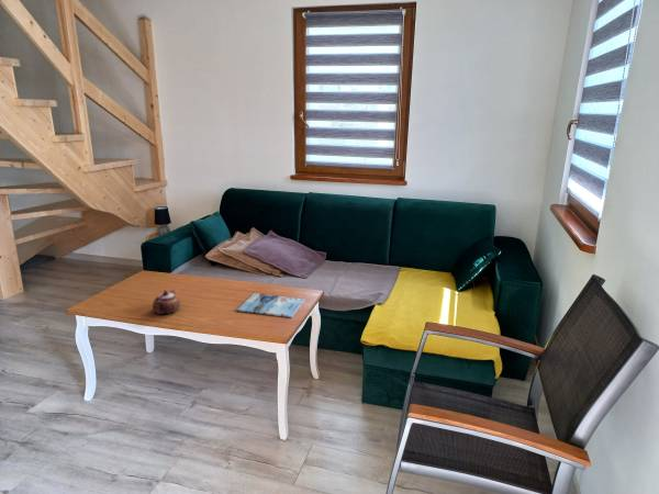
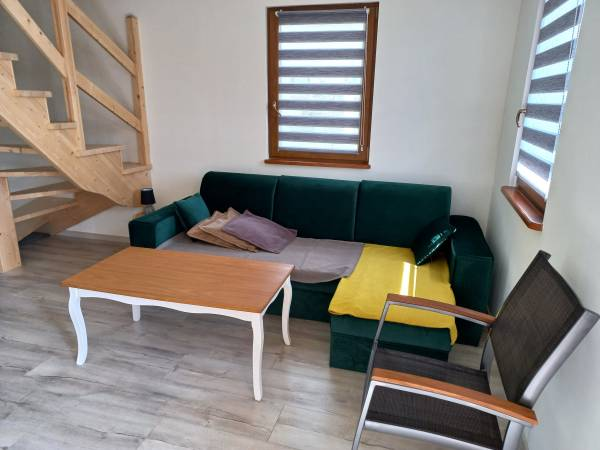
- magazine [236,292,306,318]
- teapot [152,289,181,315]
